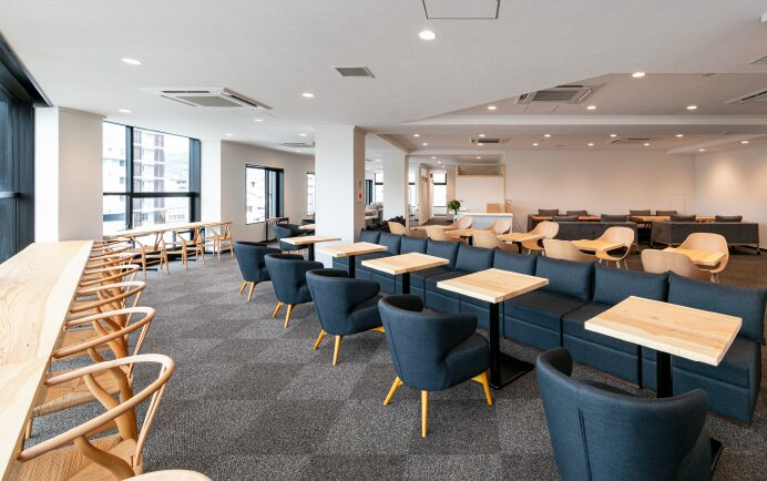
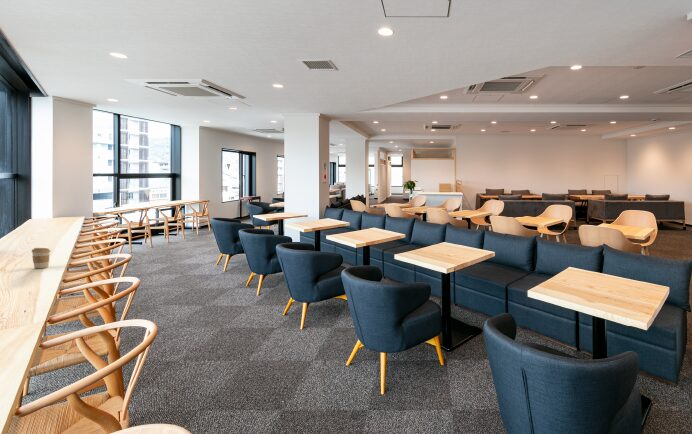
+ coffee cup [31,247,52,269]
